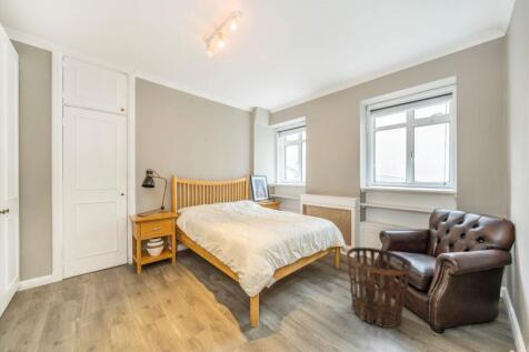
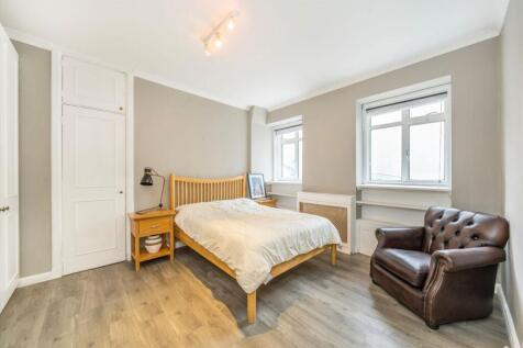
- basket [346,247,412,329]
